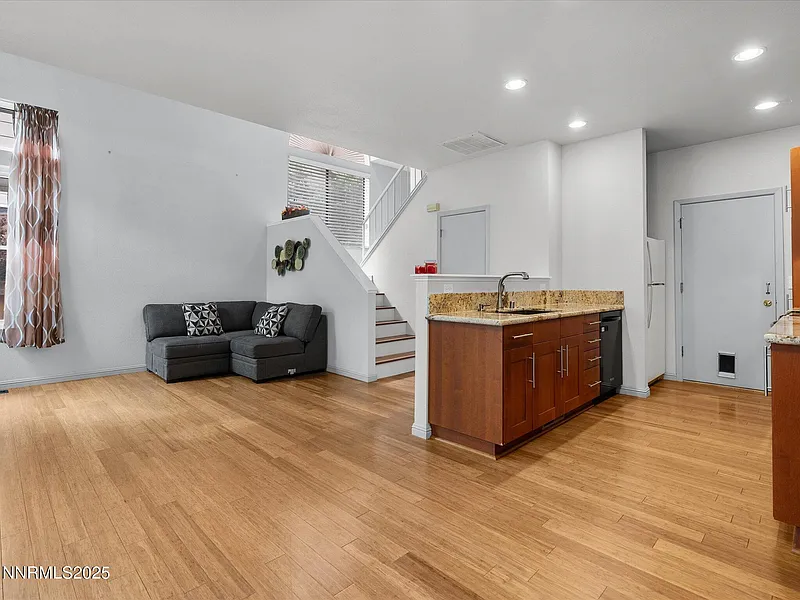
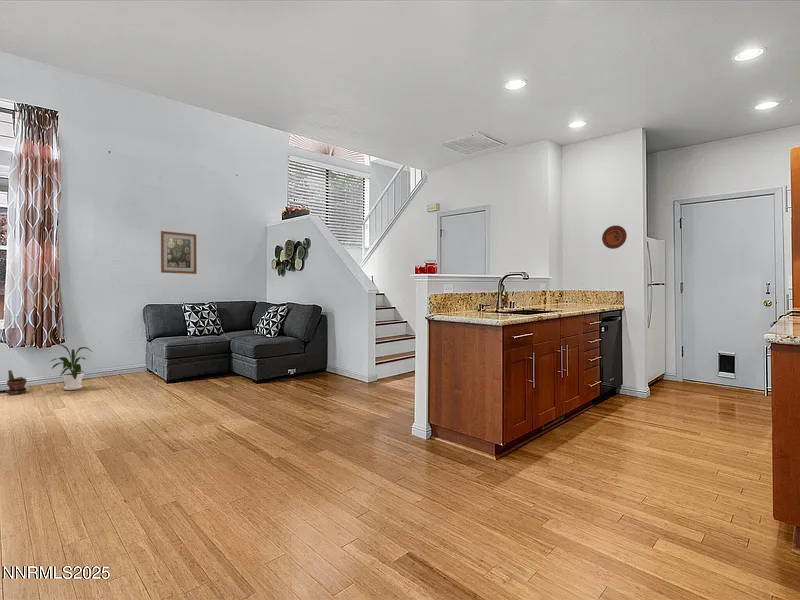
+ decorative plate [601,224,628,250]
+ wall art [160,230,198,275]
+ house plant [49,343,93,391]
+ potted plant [6,369,28,395]
